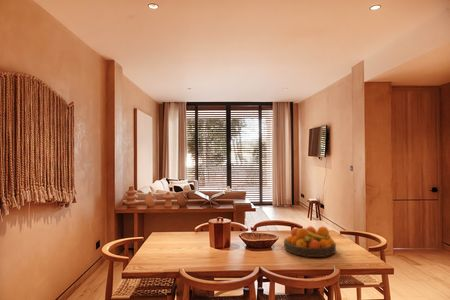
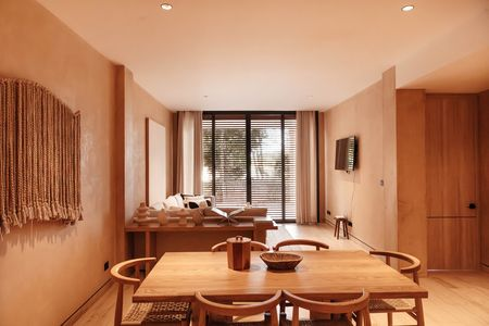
- fruit bowl [283,225,337,258]
